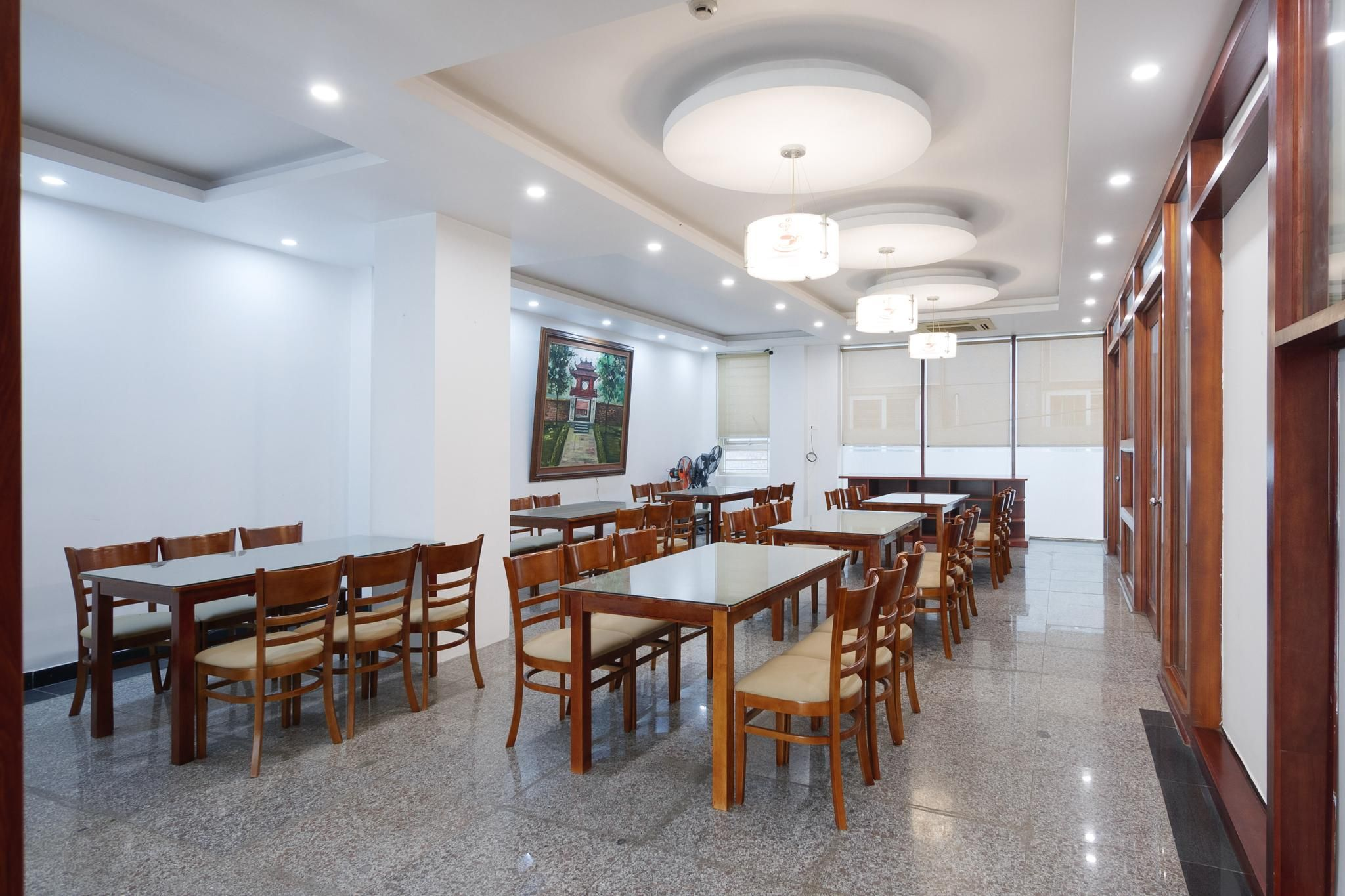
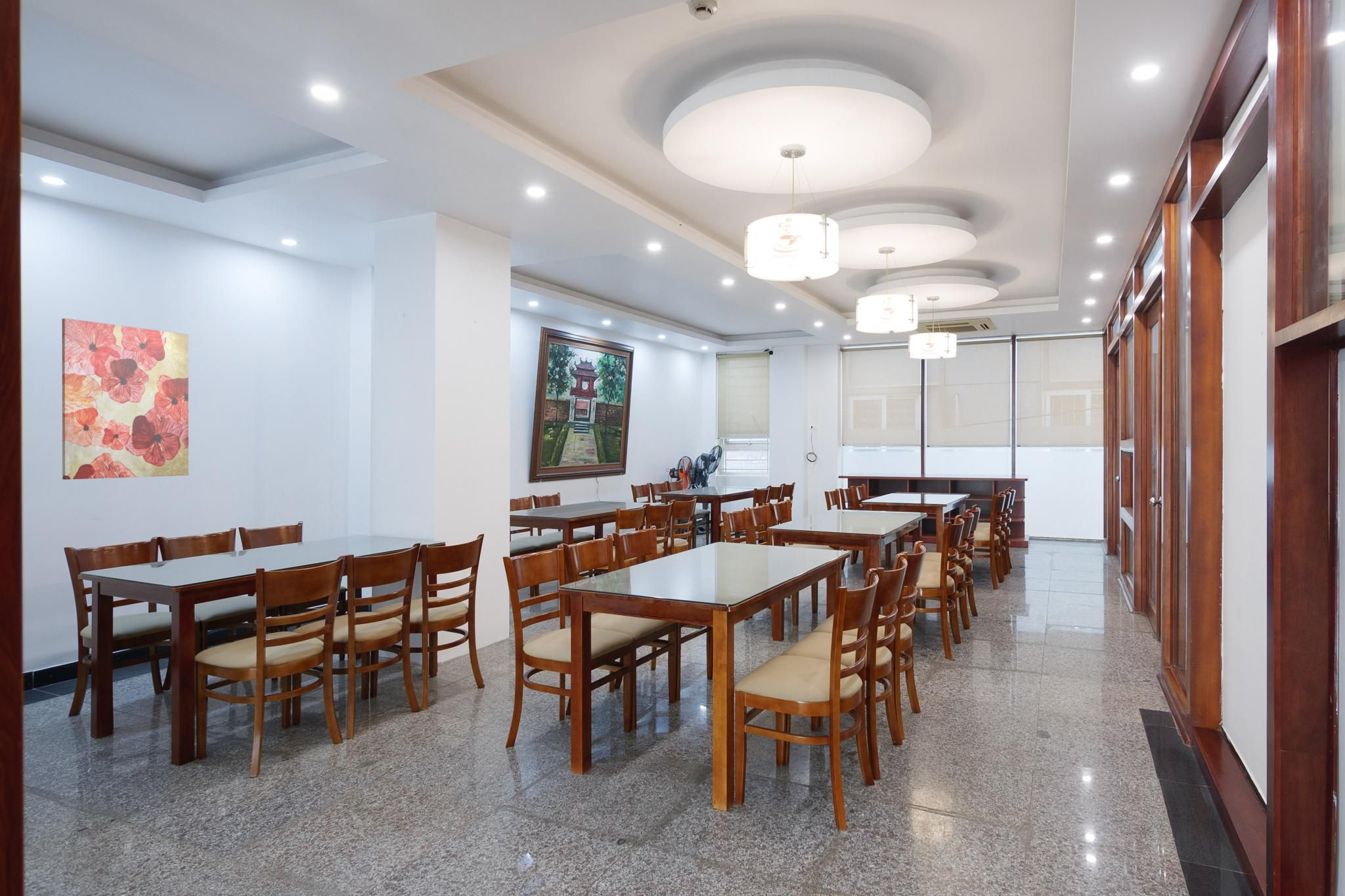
+ wall art [61,318,189,480]
